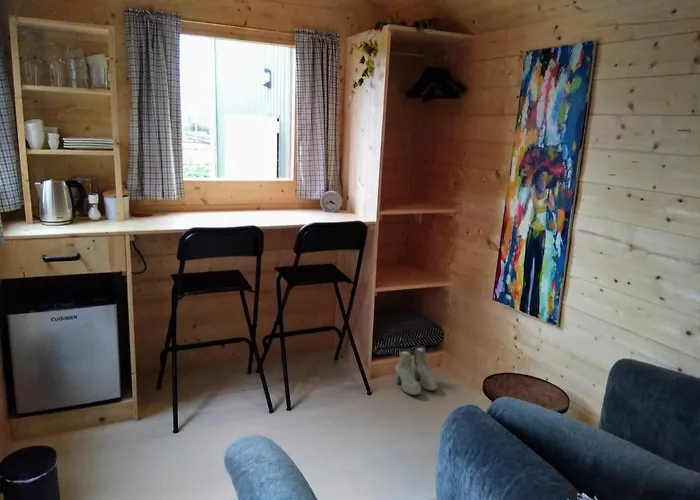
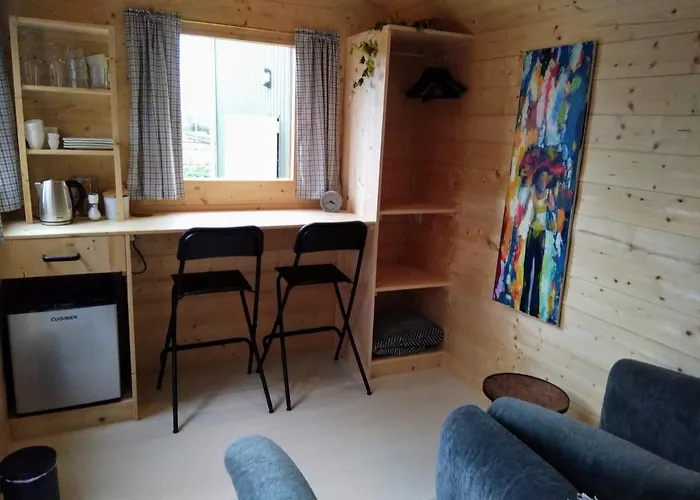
- boots [394,345,438,396]
